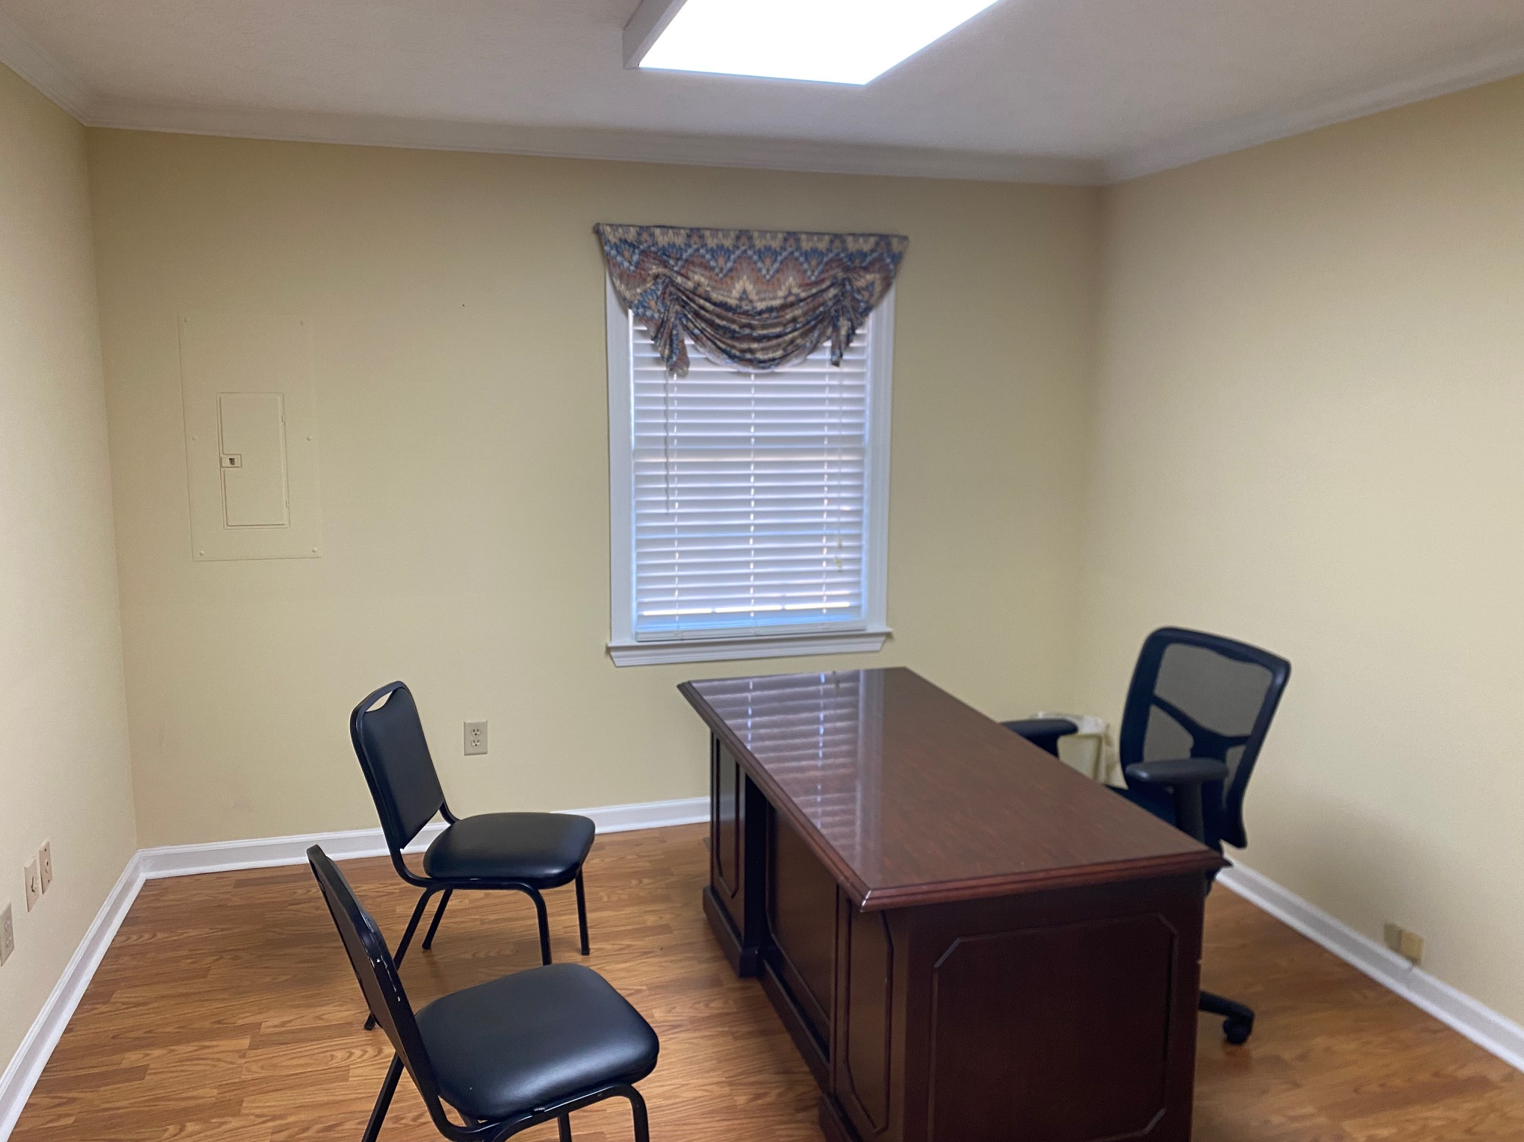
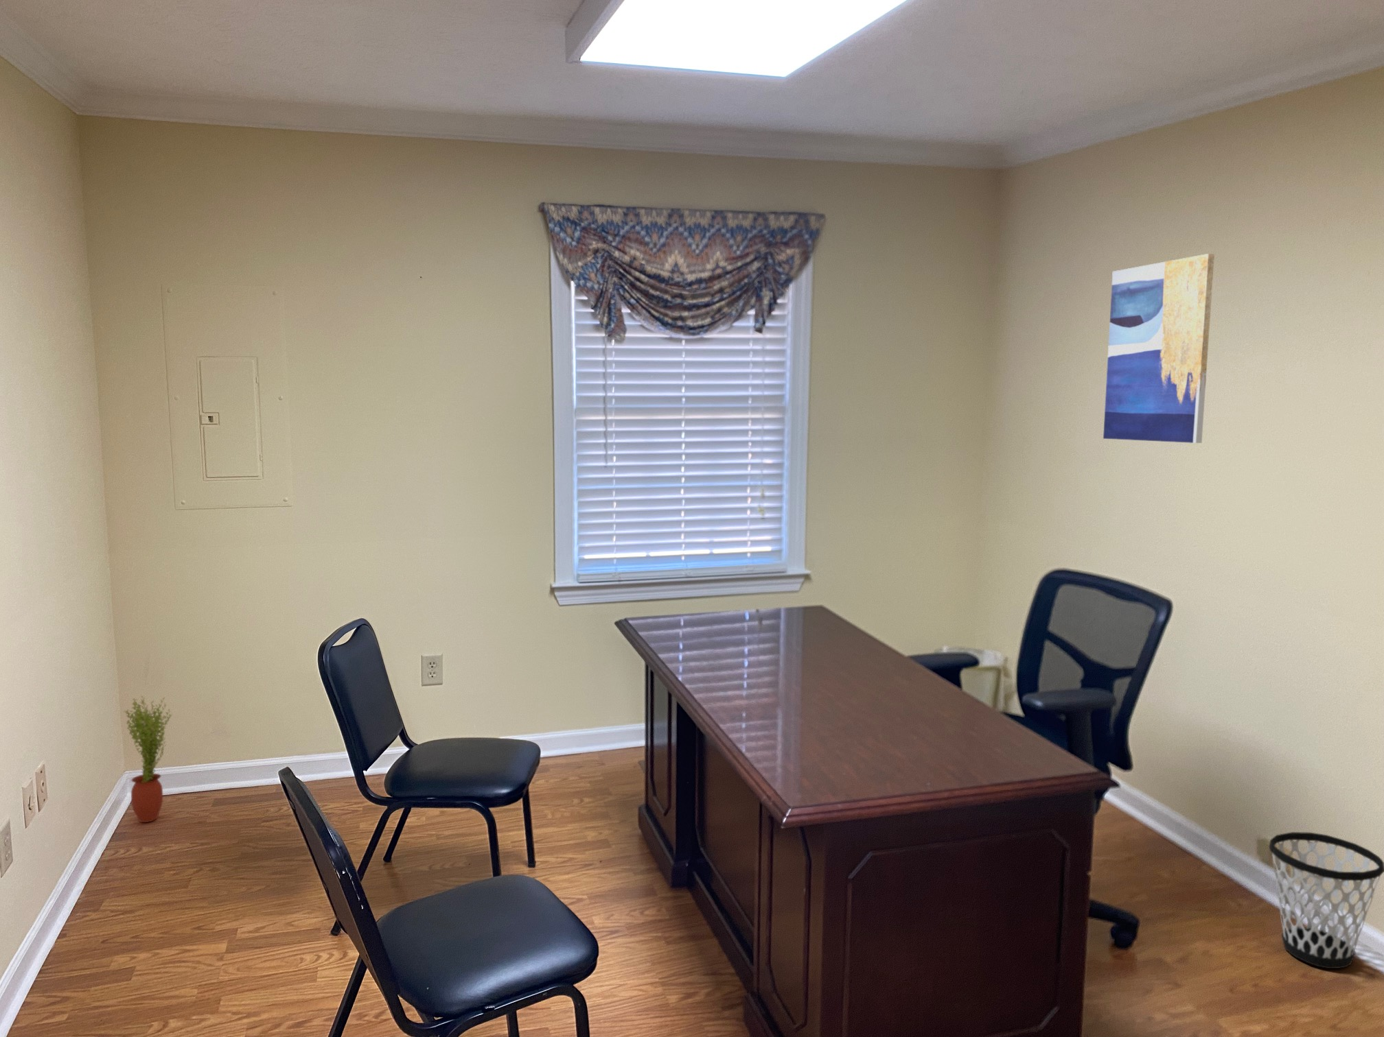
+ wall art [1103,253,1215,443]
+ potted plant [123,695,173,823]
+ wastebasket [1268,831,1384,969]
